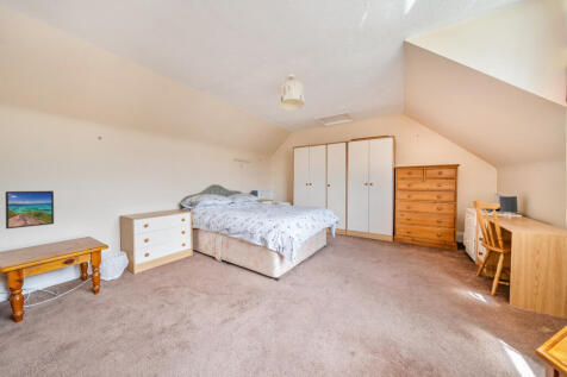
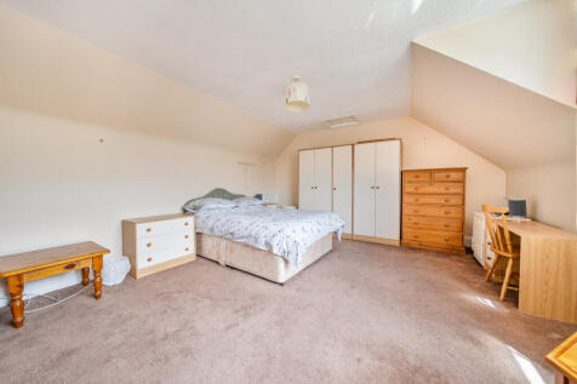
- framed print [5,190,55,230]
